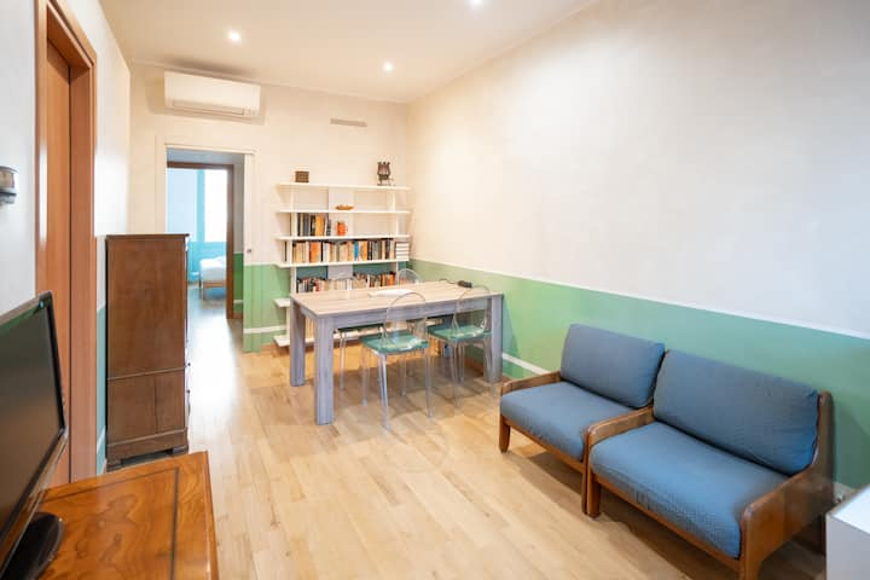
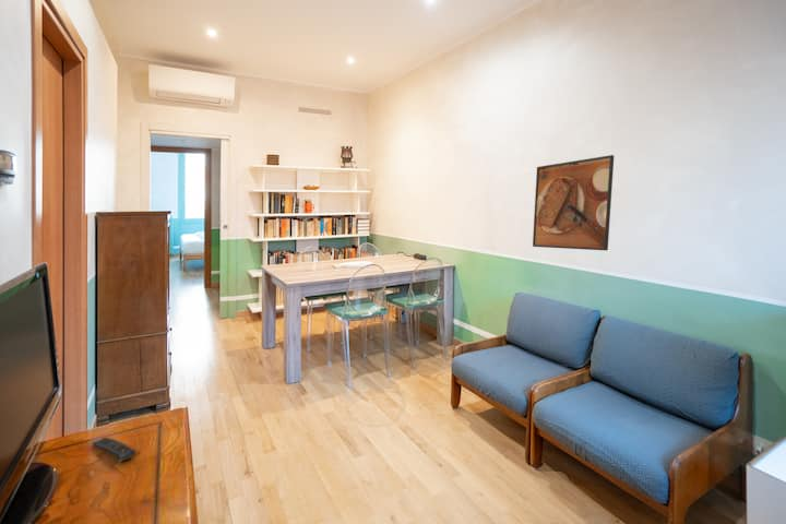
+ remote control [91,437,136,463]
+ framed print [532,154,615,251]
